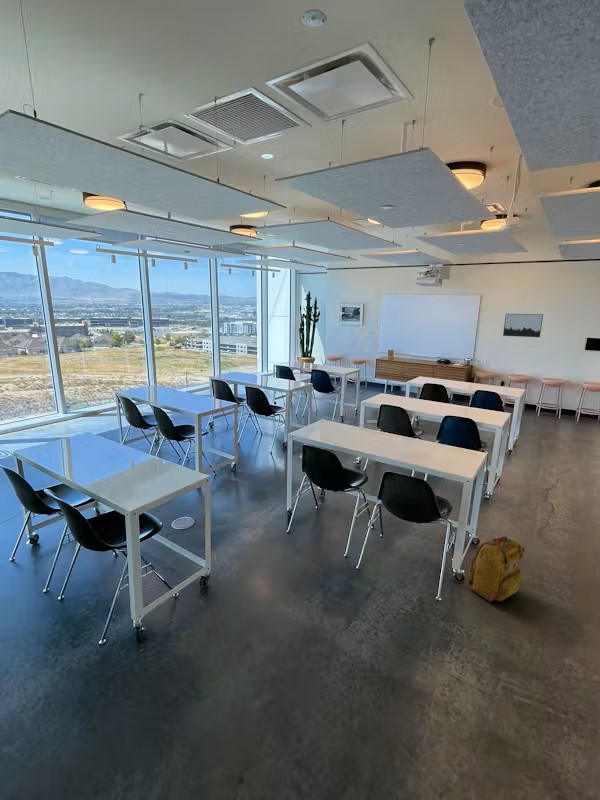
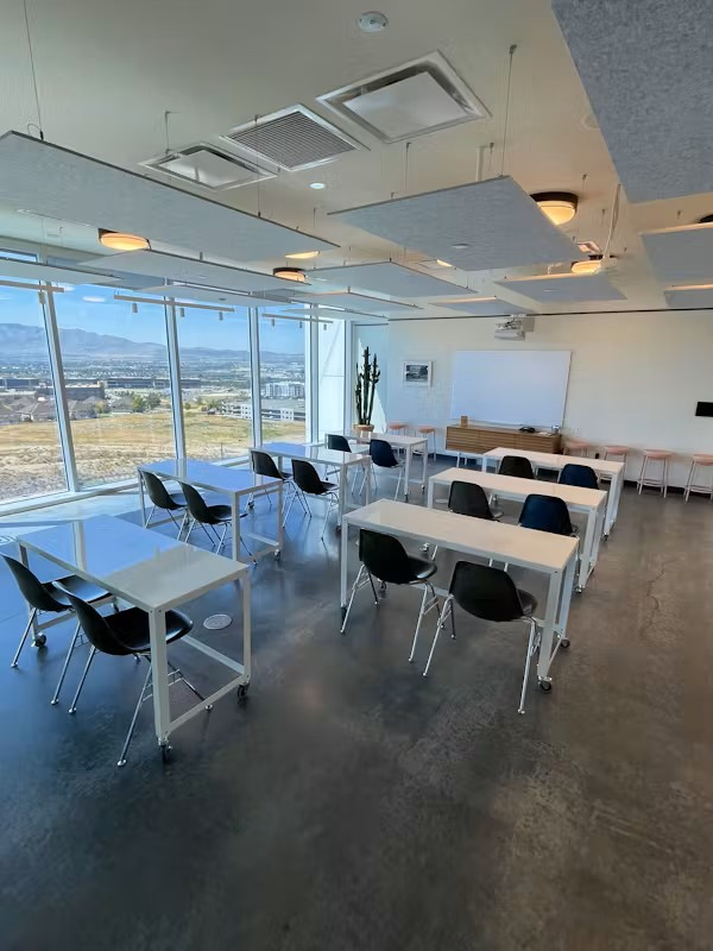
- backpack [467,535,526,602]
- wall art [502,313,544,338]
